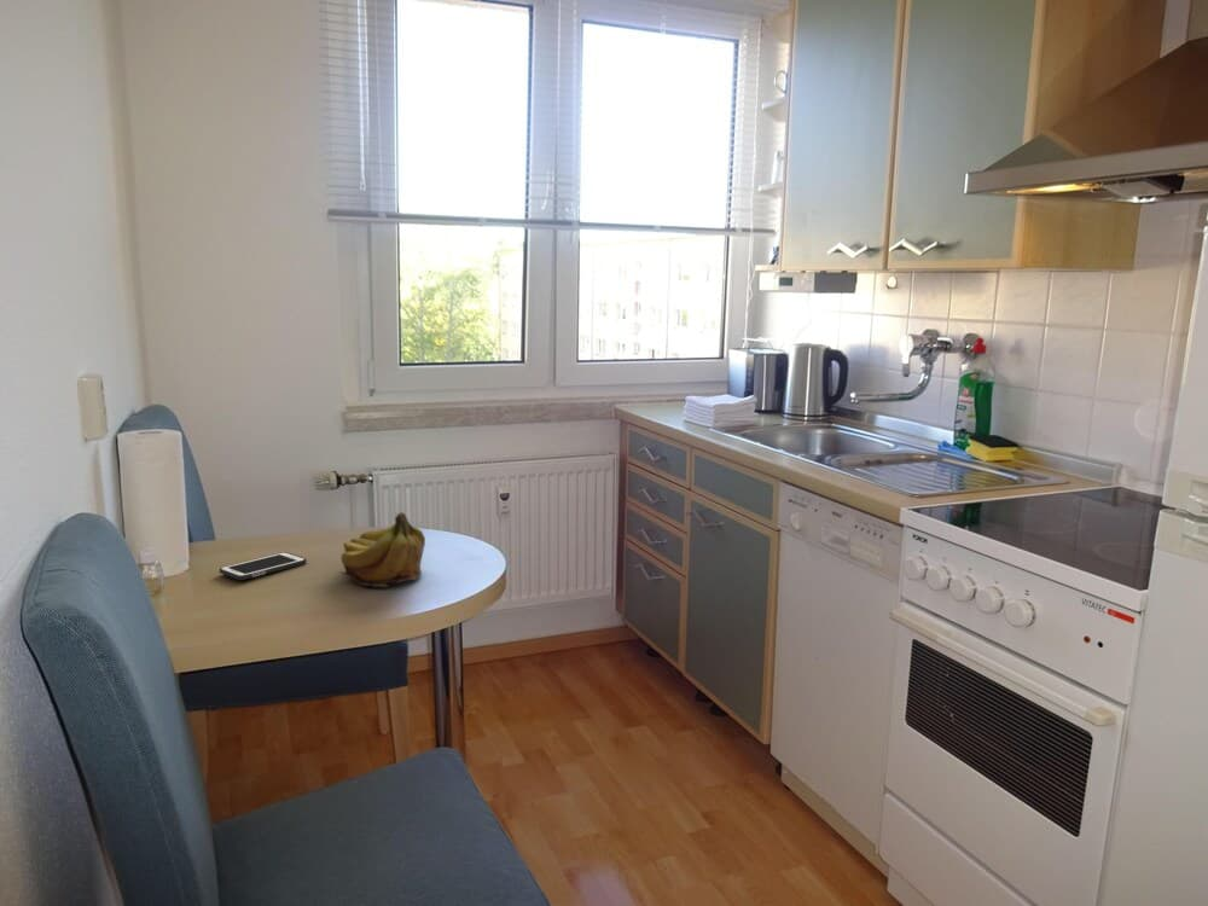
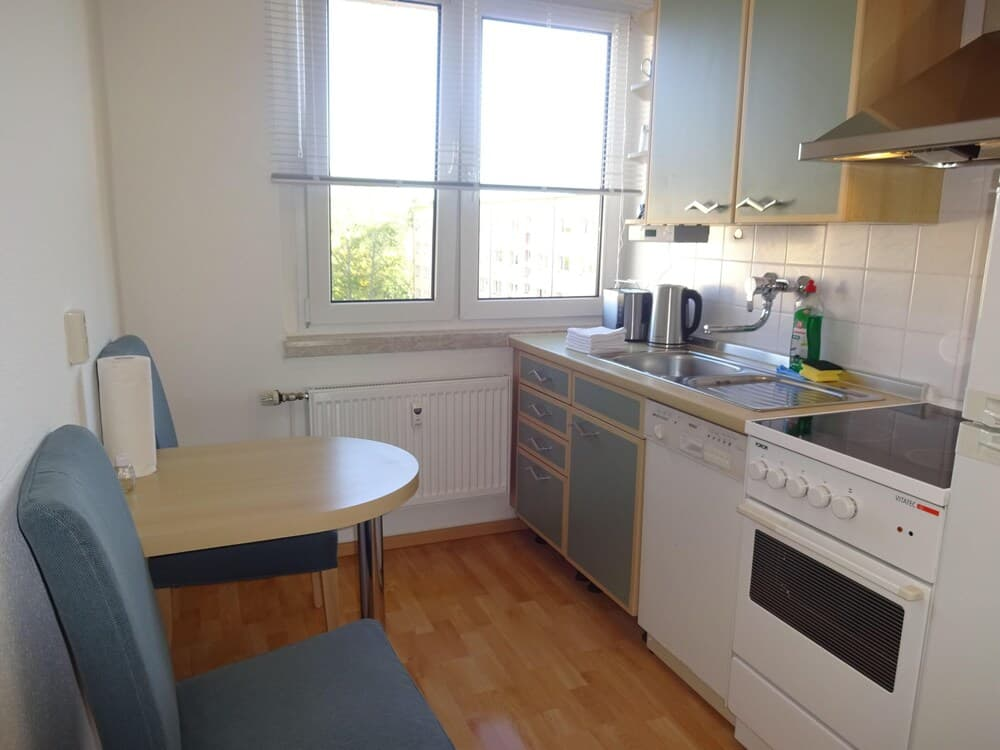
- fruit [338,511,426,588]
- cell phone [219,551,308,581]
